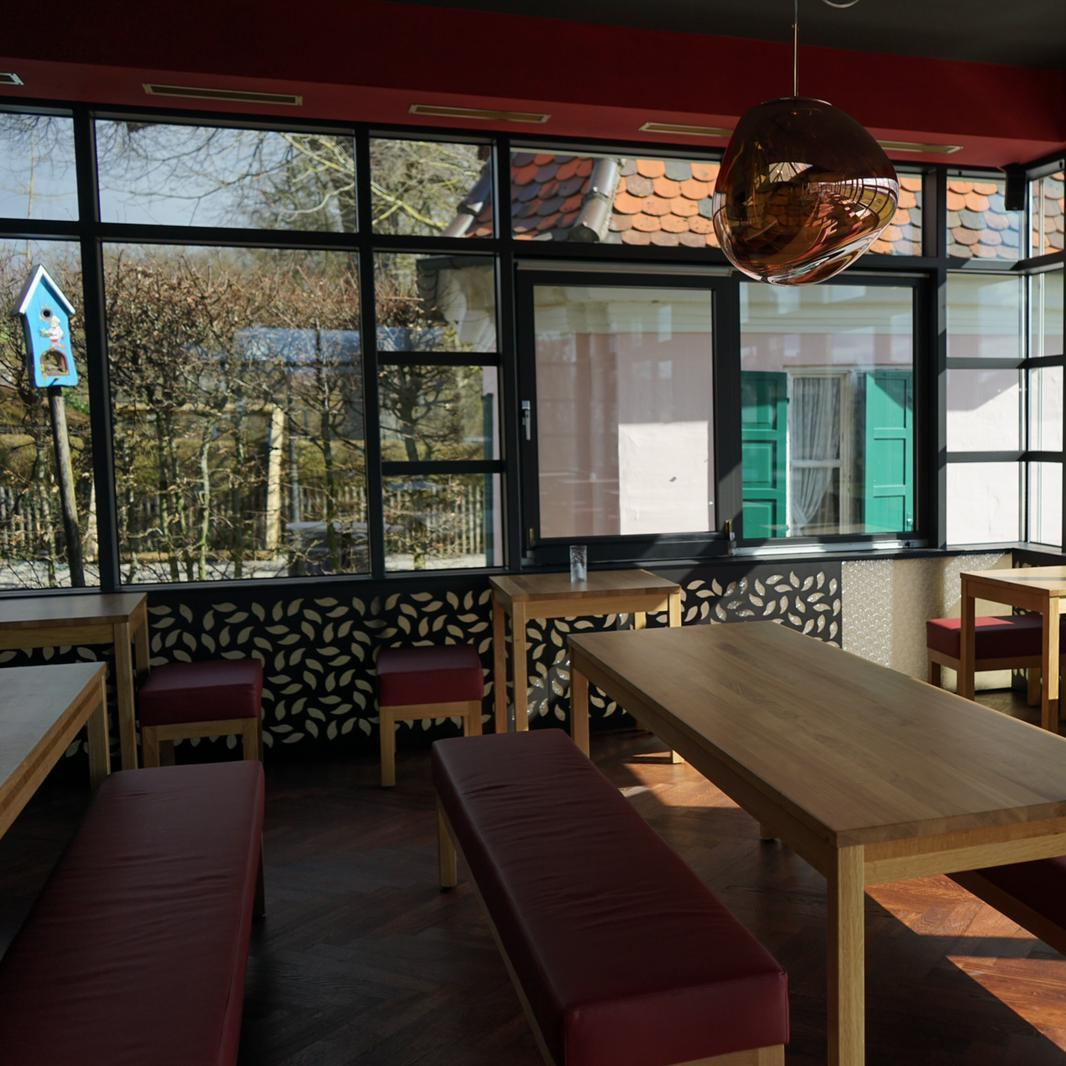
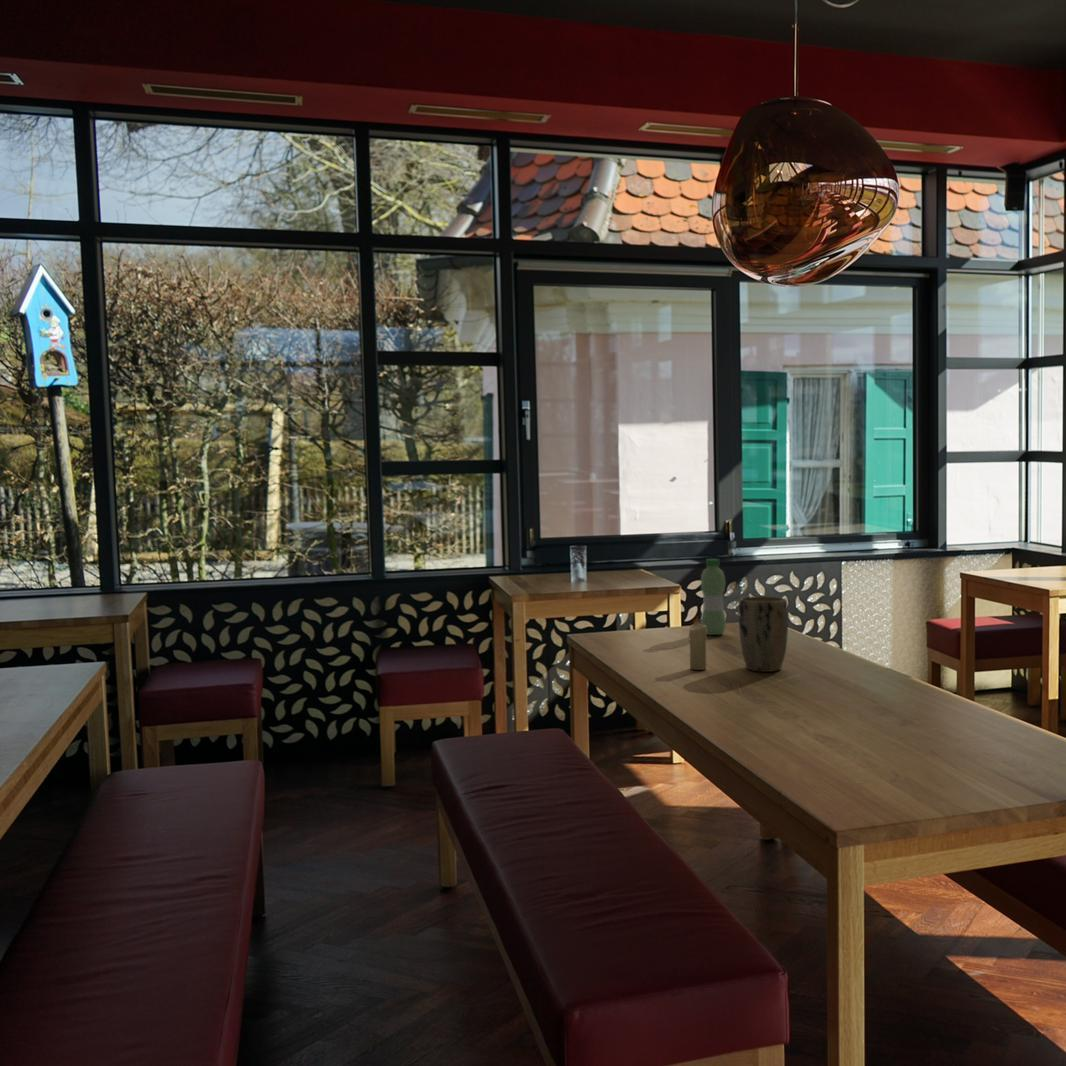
+ plant pot [738,595,789,673]
+ candle [688,616,708,671]
+ water bottle [700,558,727,636]
